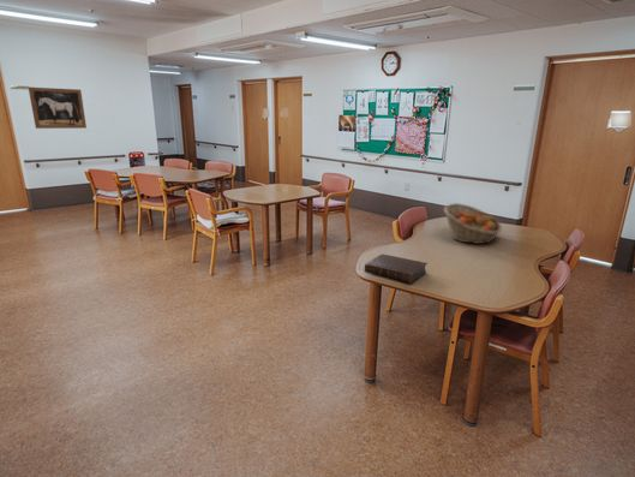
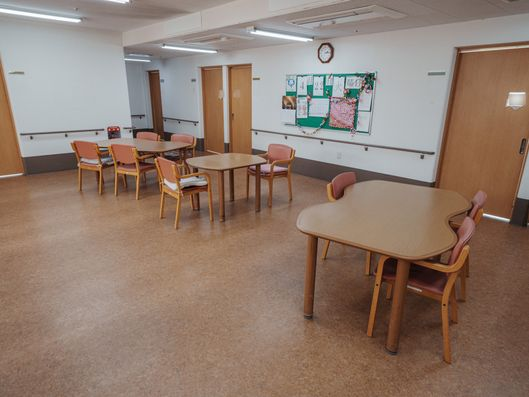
- fruit basket [443,202,503,245]
- book [364,254,429,285]
- wall art [28,87,88,130]
